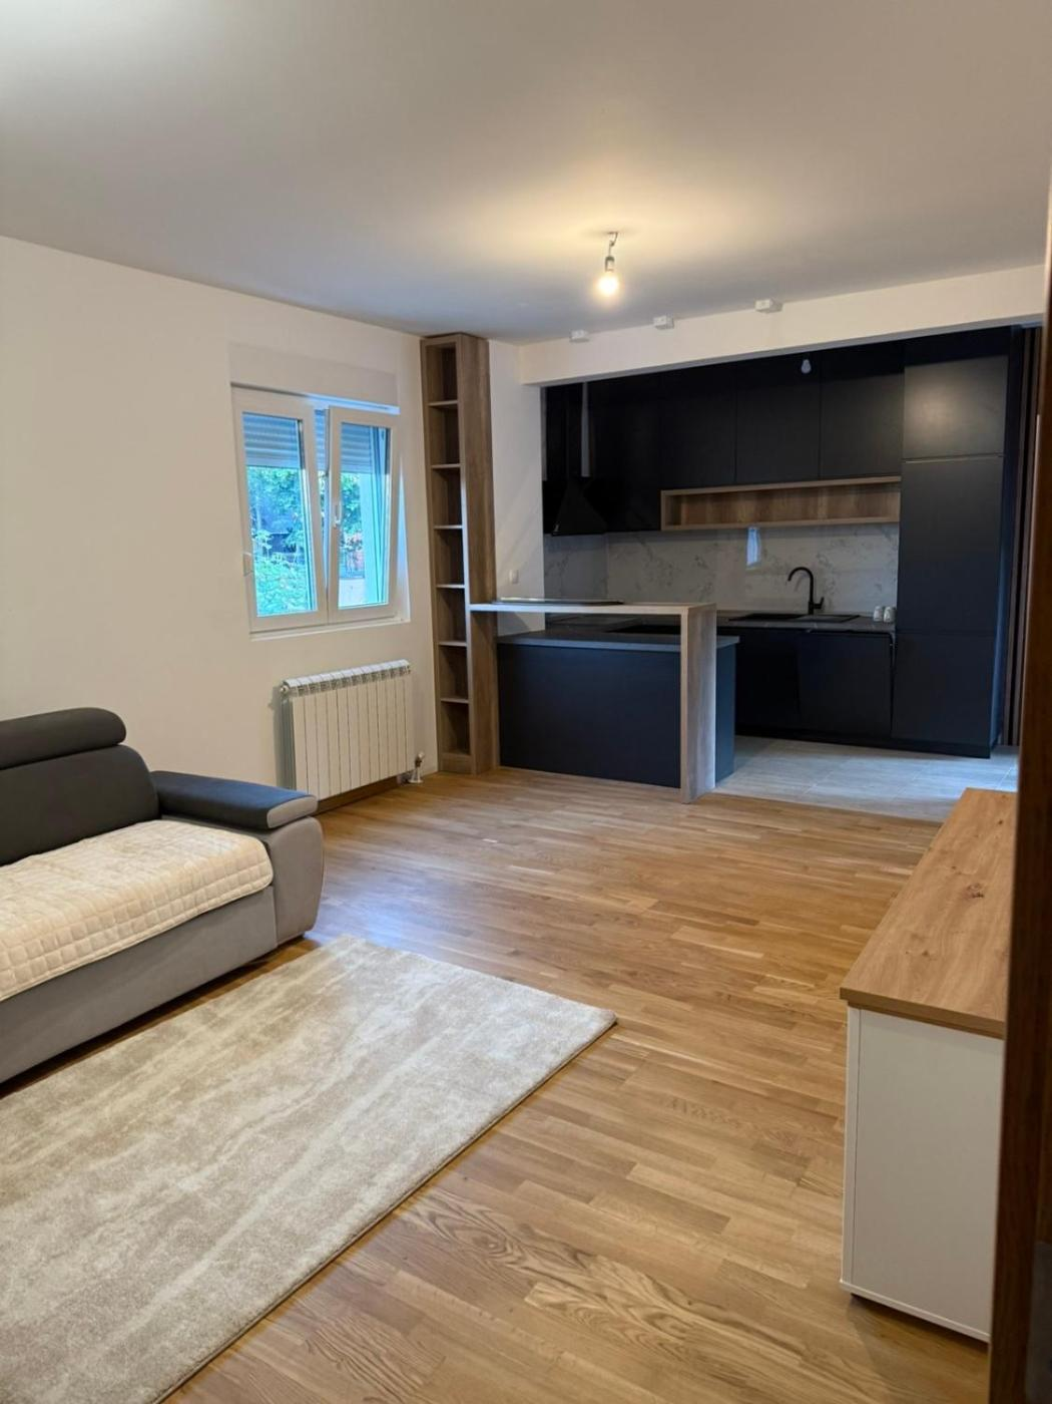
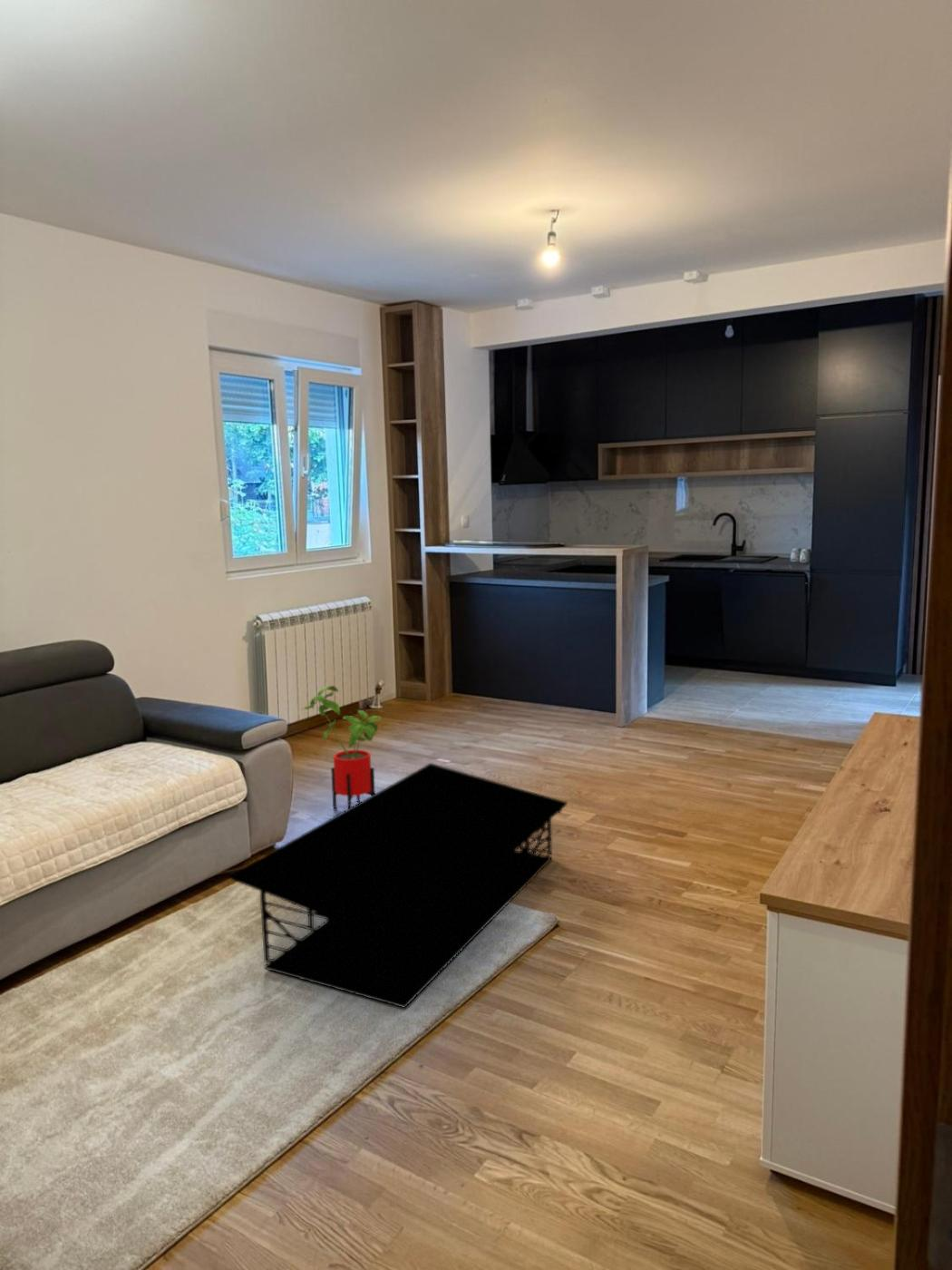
+ coffee table [228,762,569,1009]
+ house plant [301,685,383,809]
